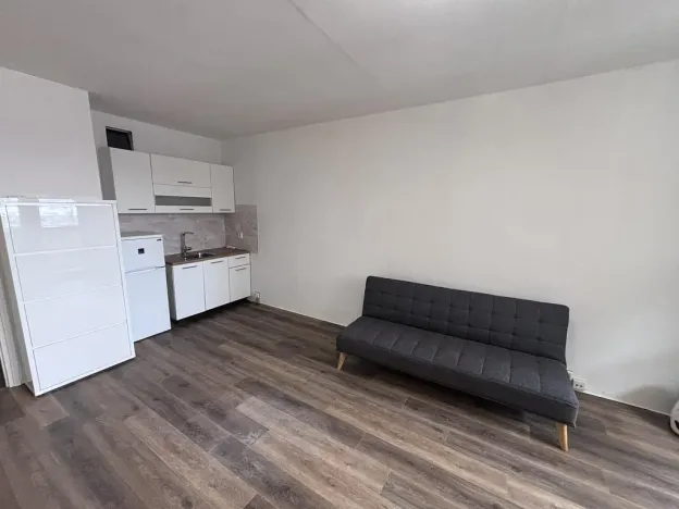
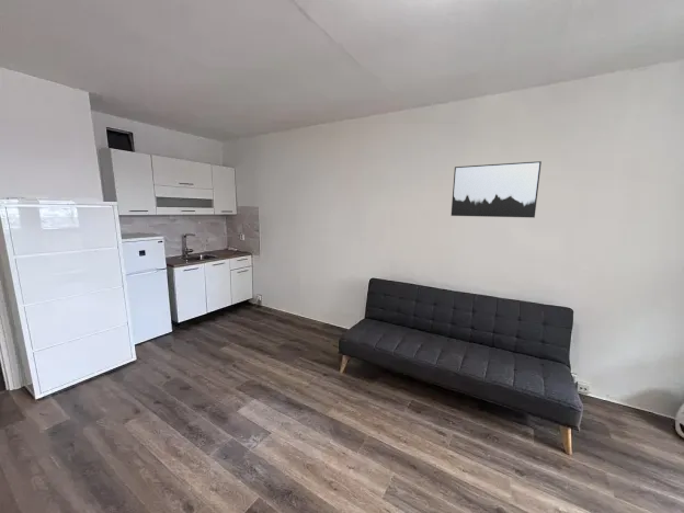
+ wall art [451,160,543,219]
